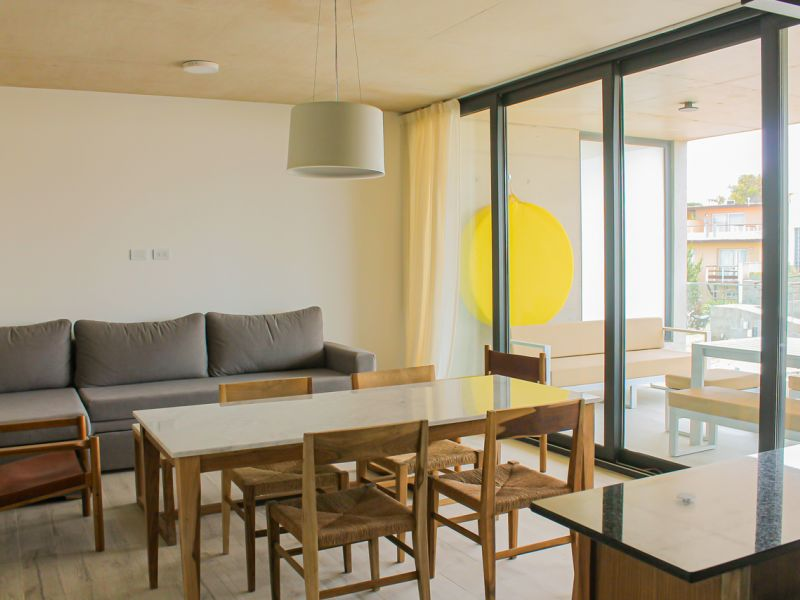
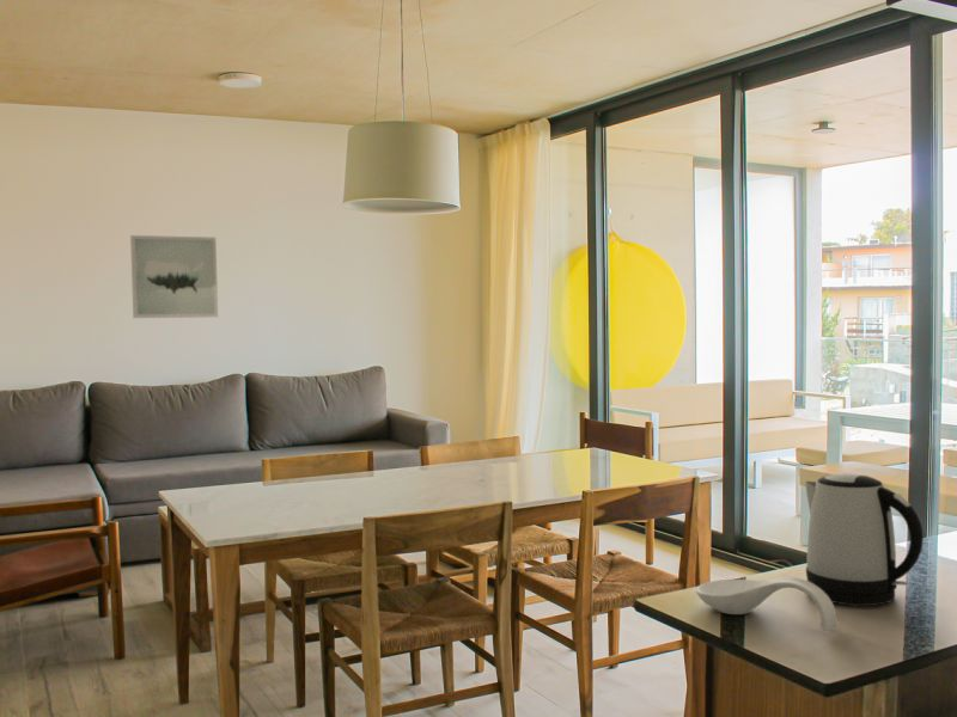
+ wall art [129,234,219,319]
+ kettle [804,472,925,607]
+ spoon rest [695,576,839,632]
